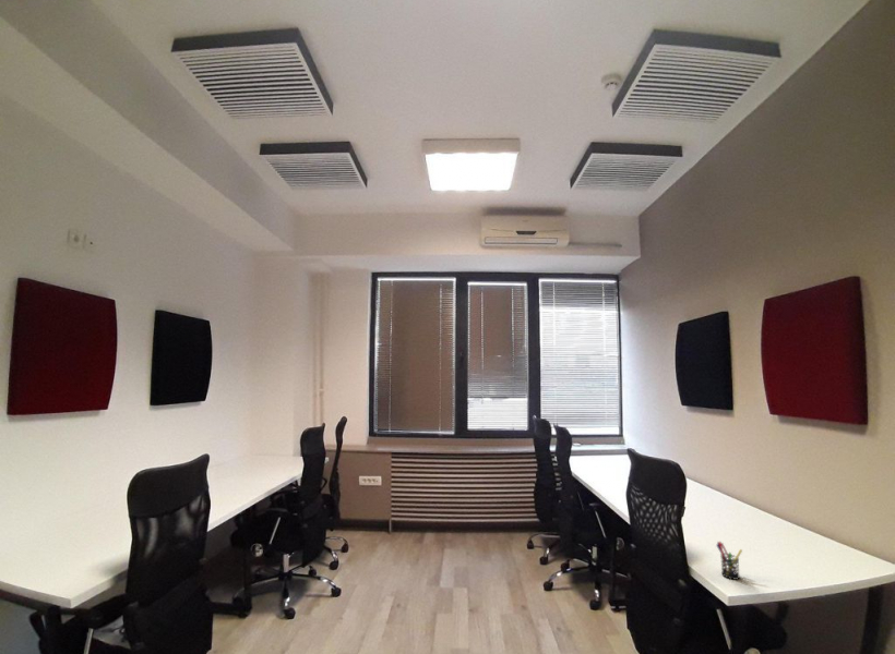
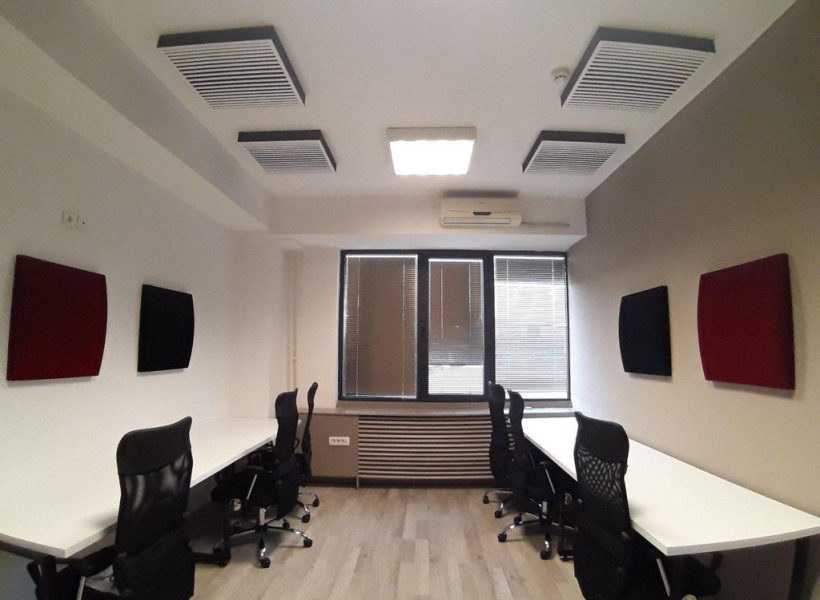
- pen holder [715,541,743,581]
